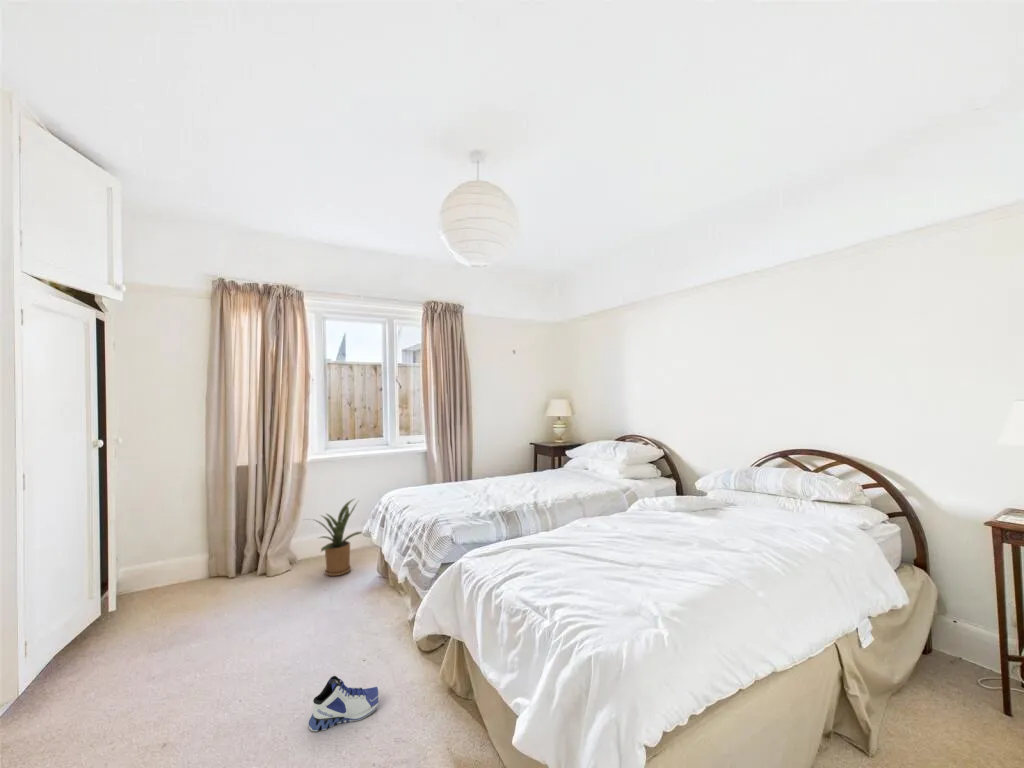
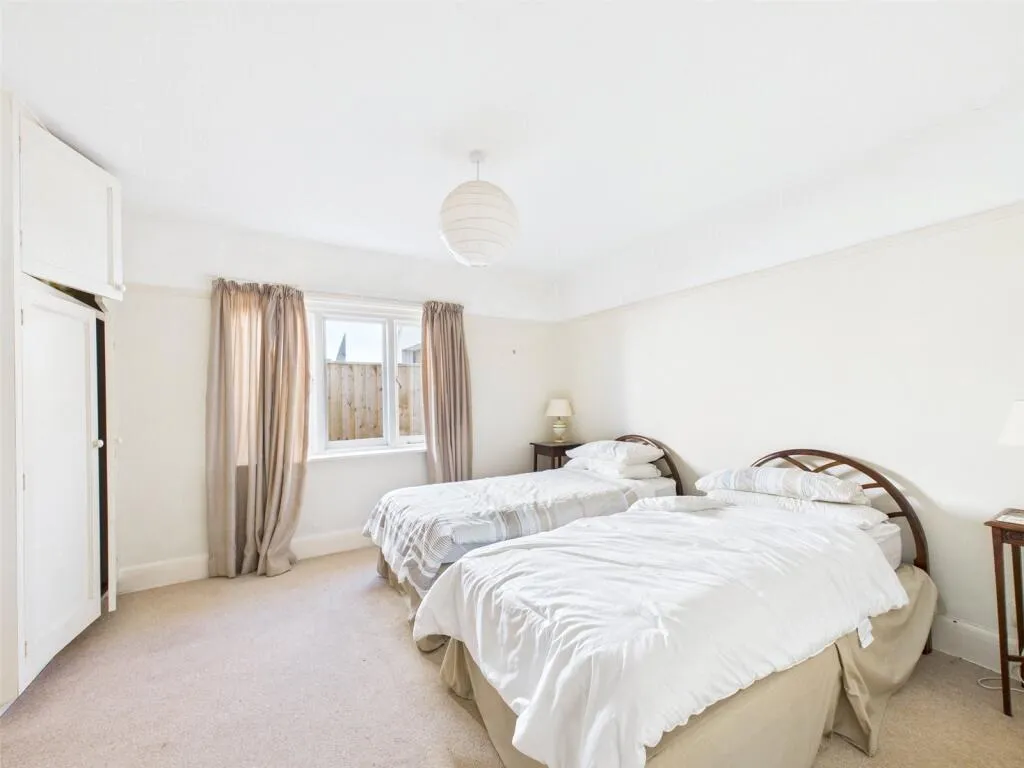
- house plant [303,498,363,577]
- sneaker [307,675,379,732]
